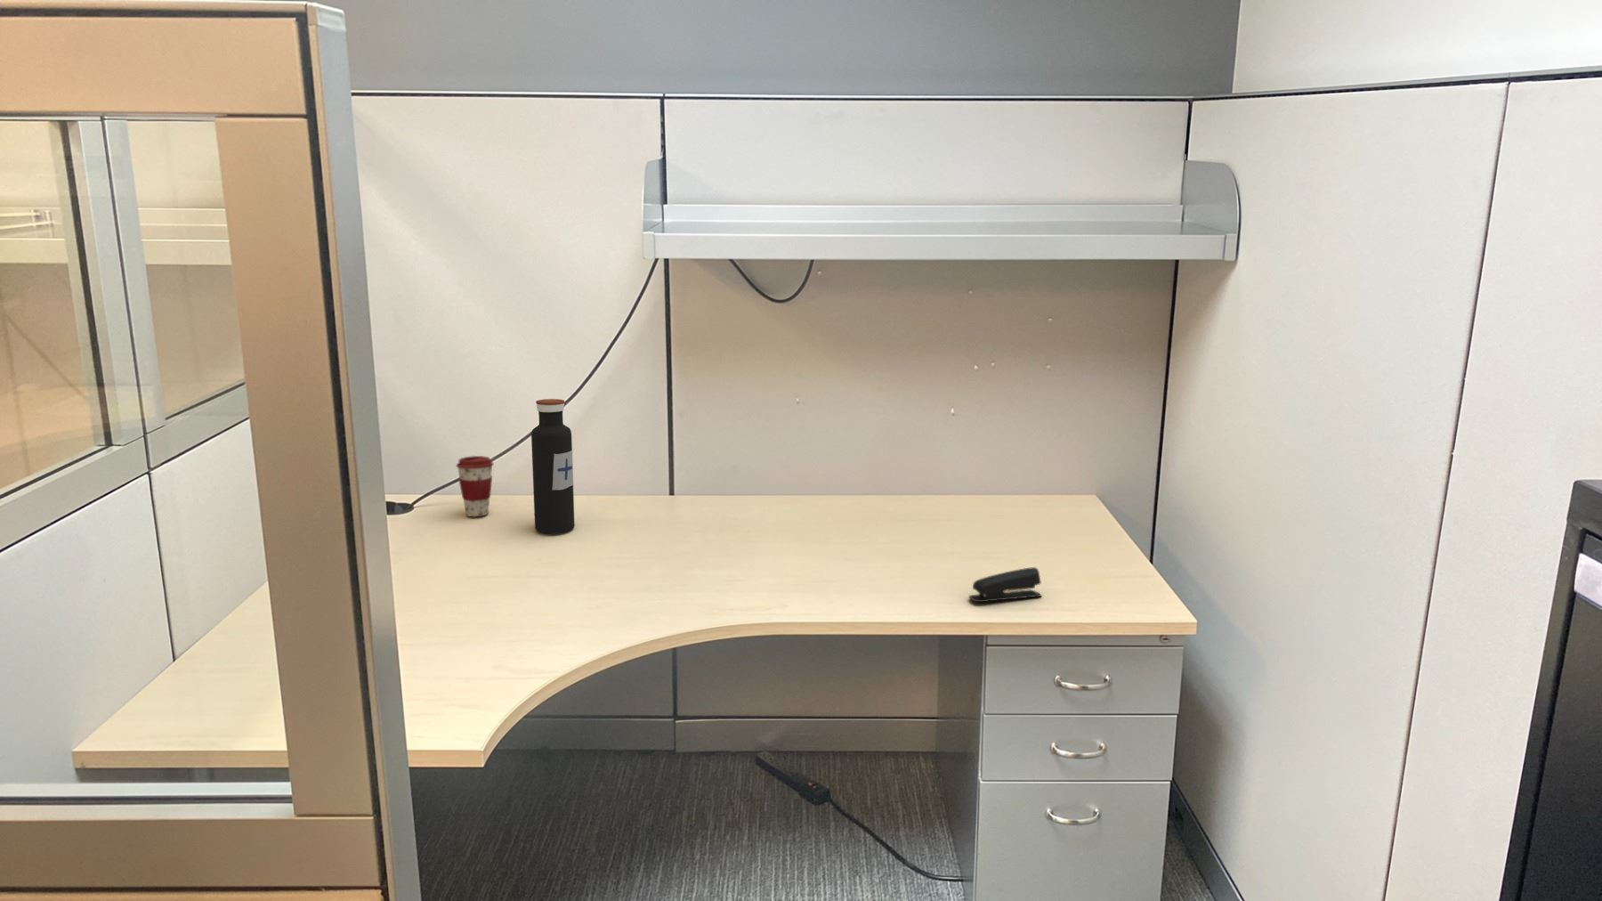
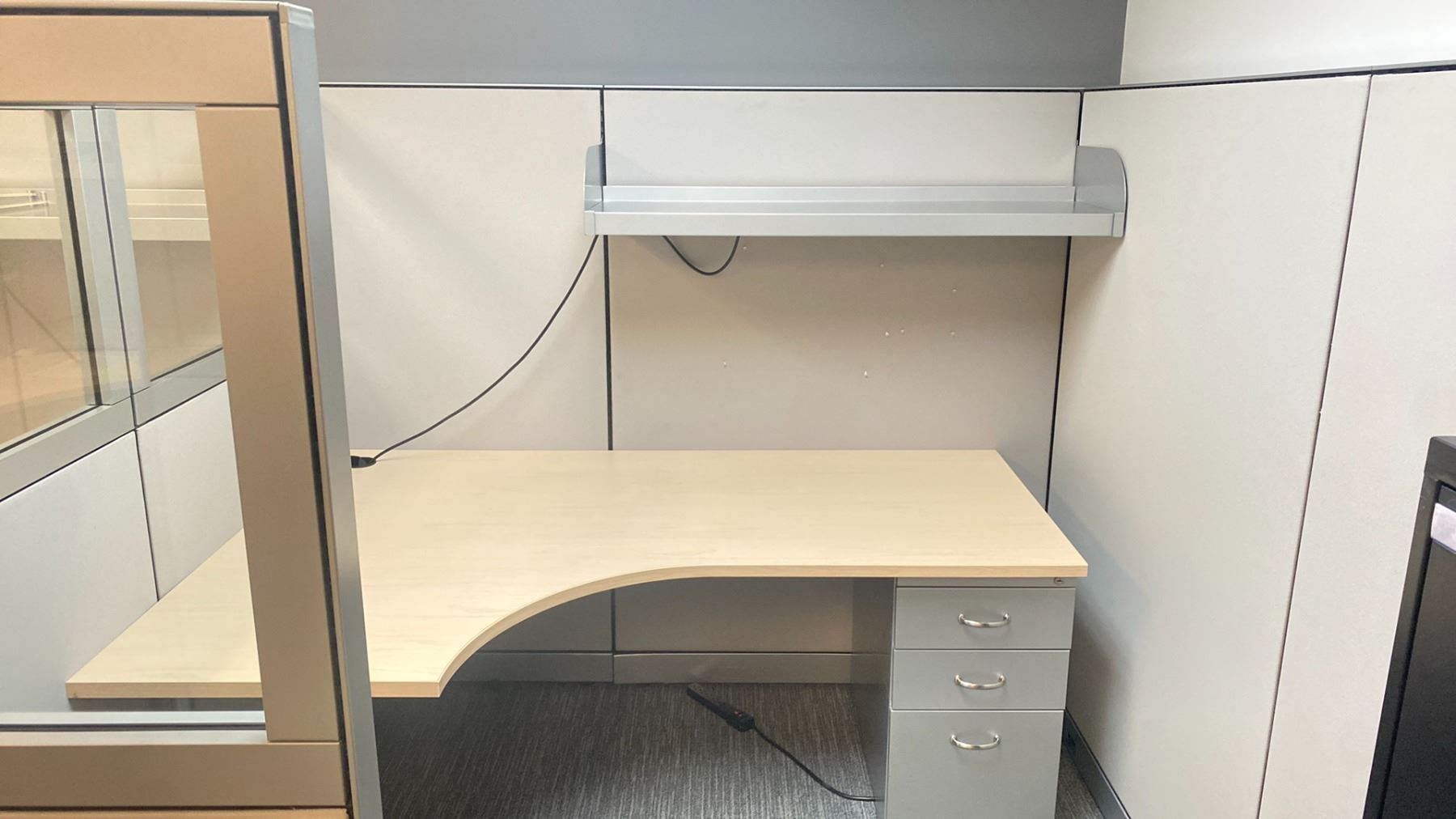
- water bottle [530,398,575,535]
- stapler [968,567,1042,603]
- coffee cup [456,455,495,517]
